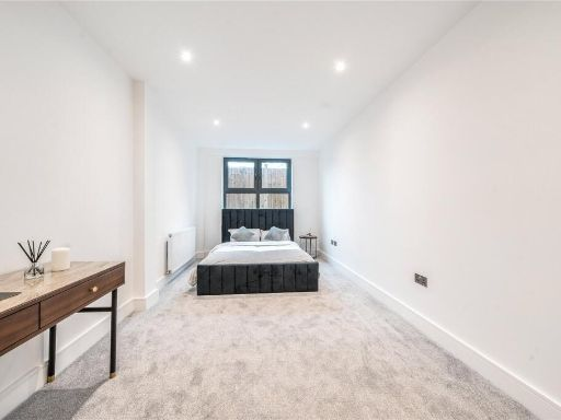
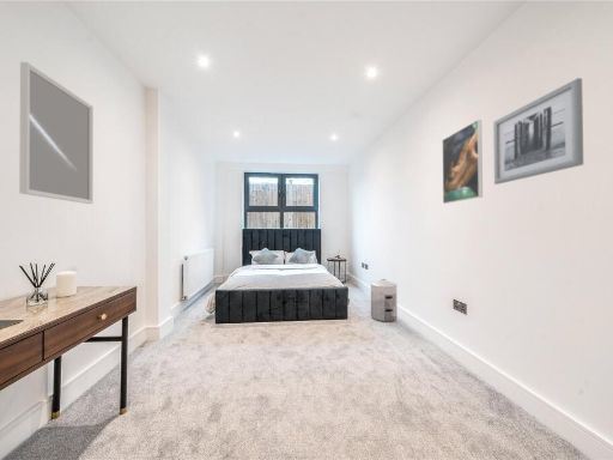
+ wall art [492,77,584,186]
+ home mirror [18,61,95,205]
+ waste bin [370,278,399,322]
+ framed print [442,119,484,205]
